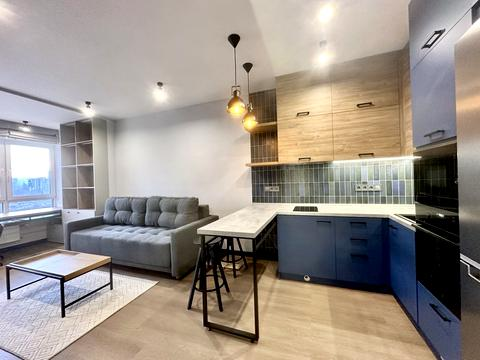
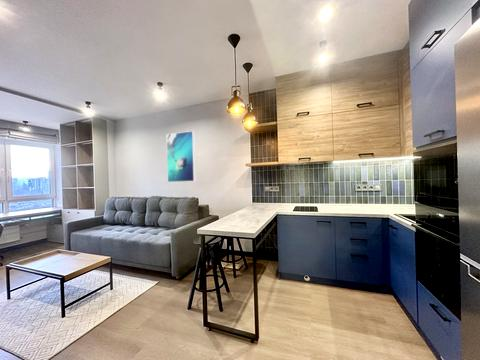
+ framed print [166,130,196,183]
